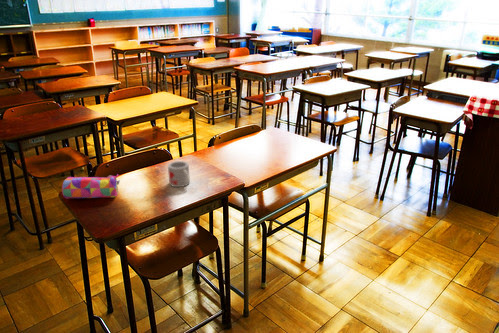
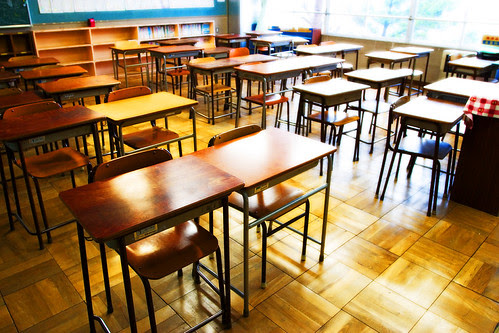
- mug [167,160,191,188]
- pencil case [61,173,121,200]
